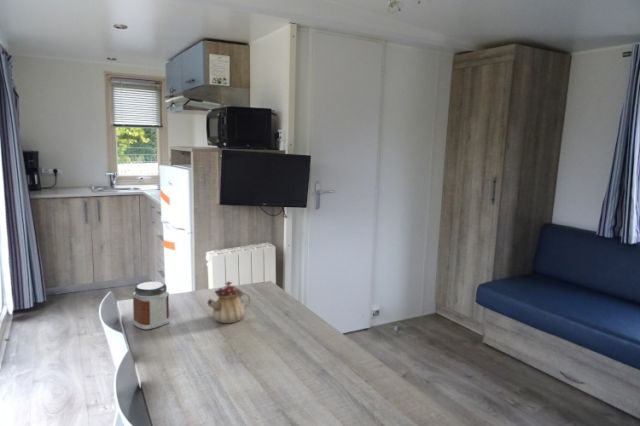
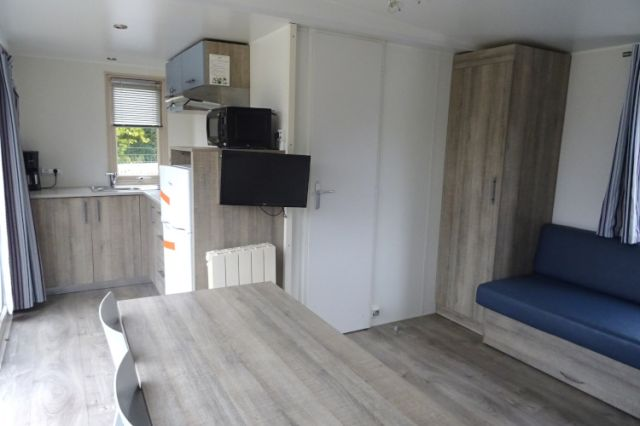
- teapot [206,280,252,324]
- jar [131,281,170,330]
